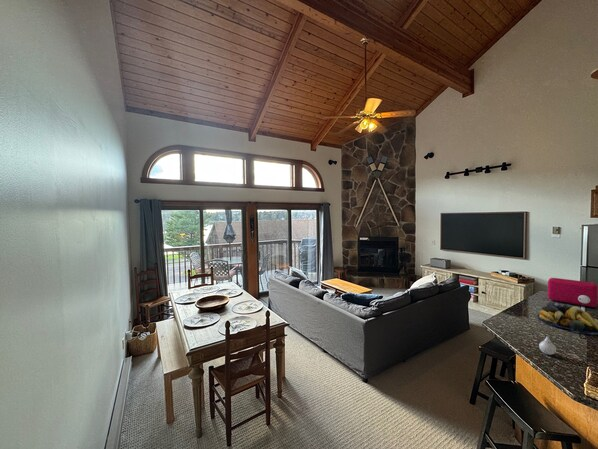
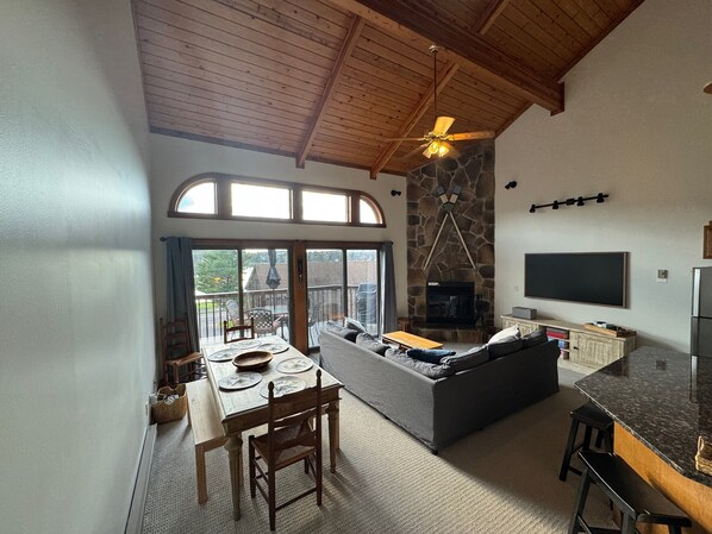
- toaster [547,277,598,309]
- fruit bowl [536,301,598,335]
- vase [538,336,557,356]
